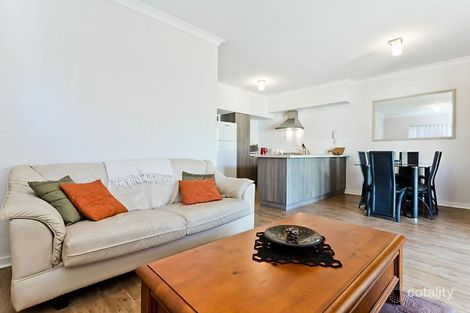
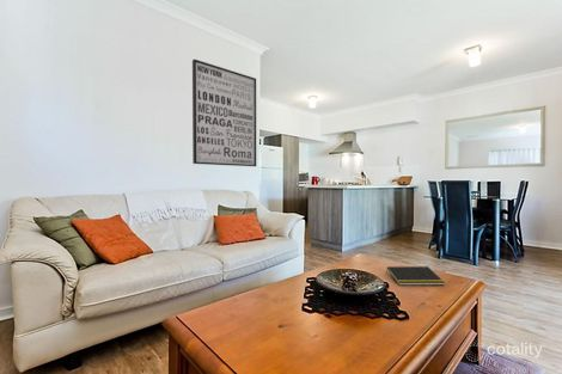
+ notepad [385,265,445,287]
+ wall art [191,57,257,167]
